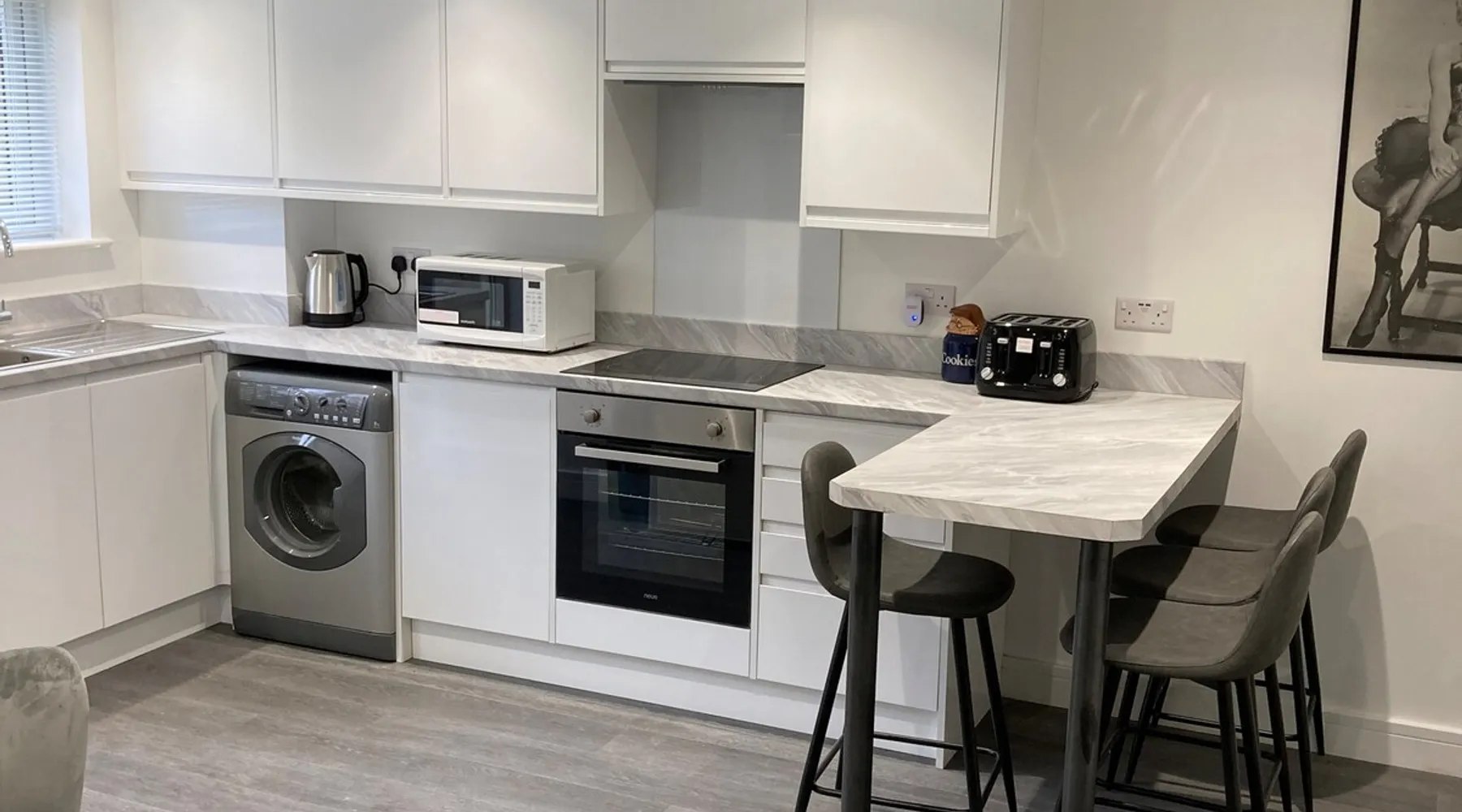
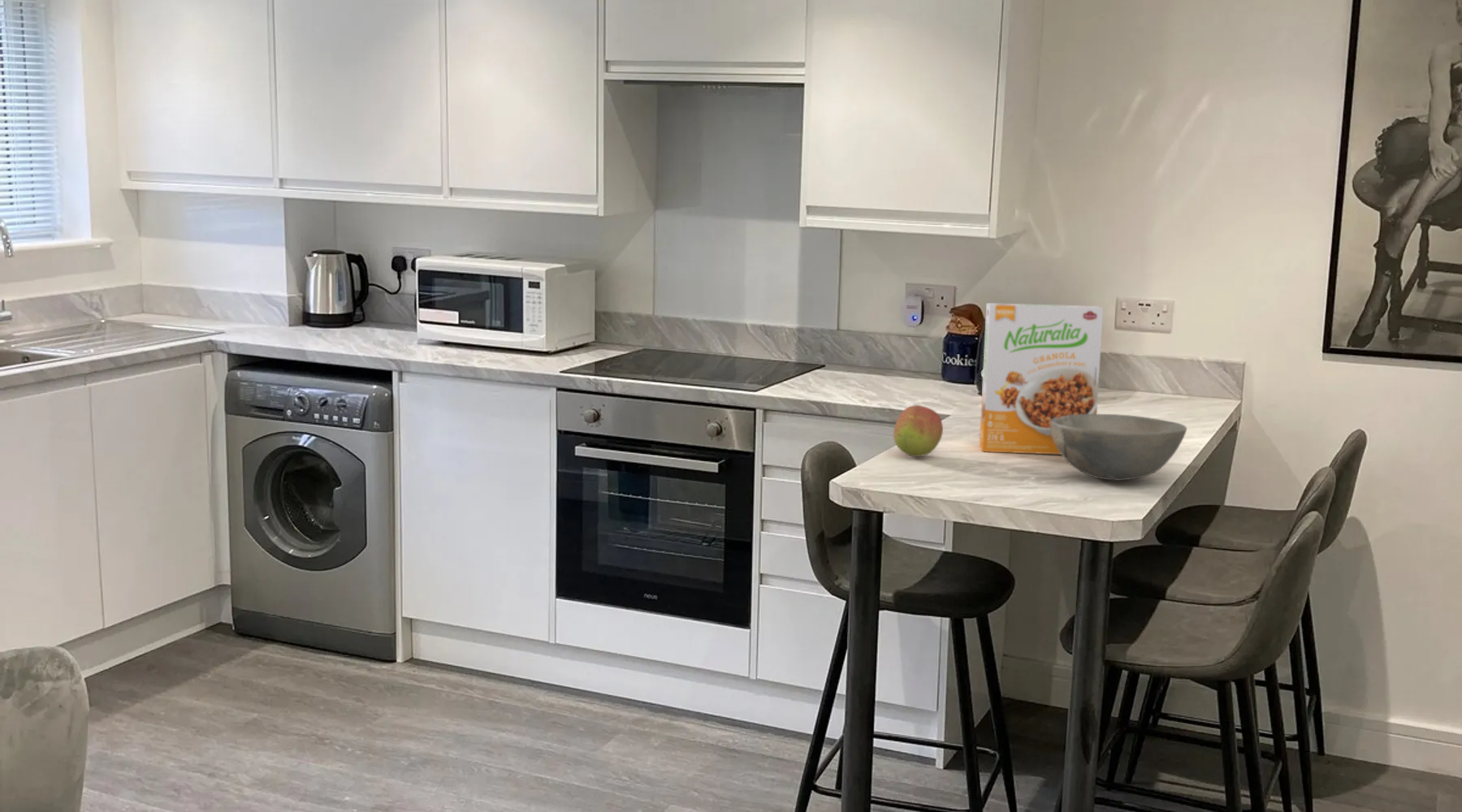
+ fruit [893,404,944,457]
+ bowl [1050,413,1187,482]
+ cereal box [979,302,1104,455]
